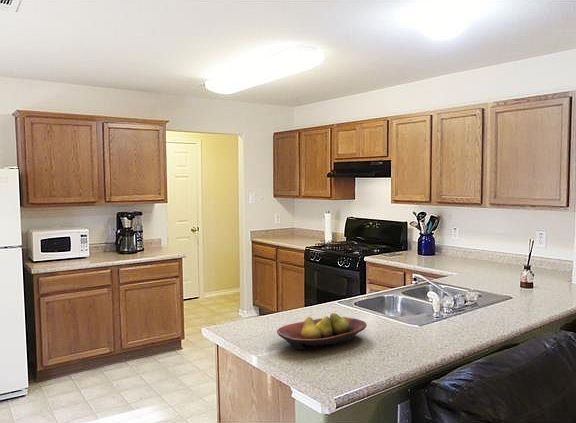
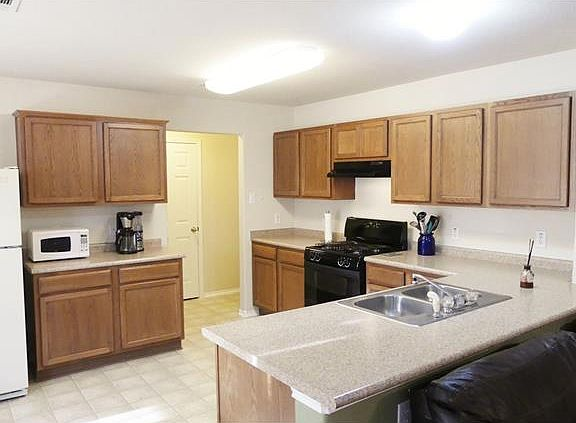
- fruit bowl [276,312,368,351]
